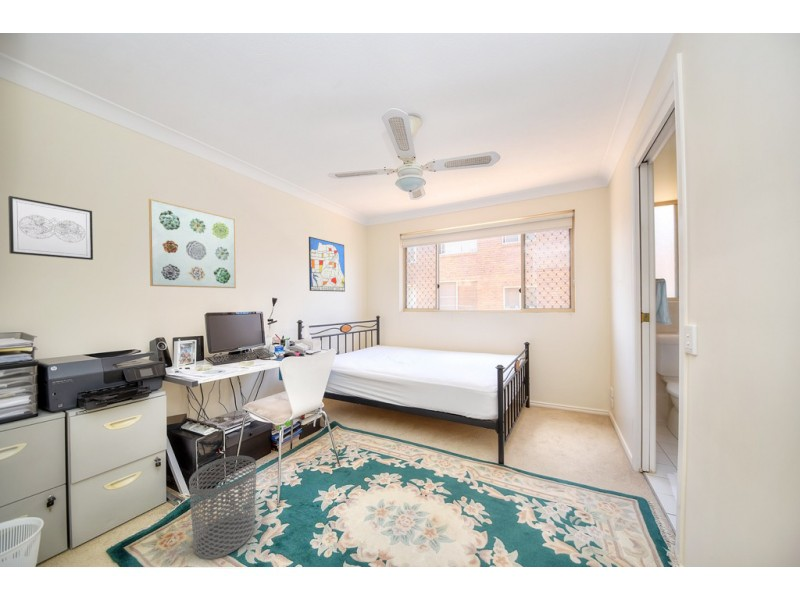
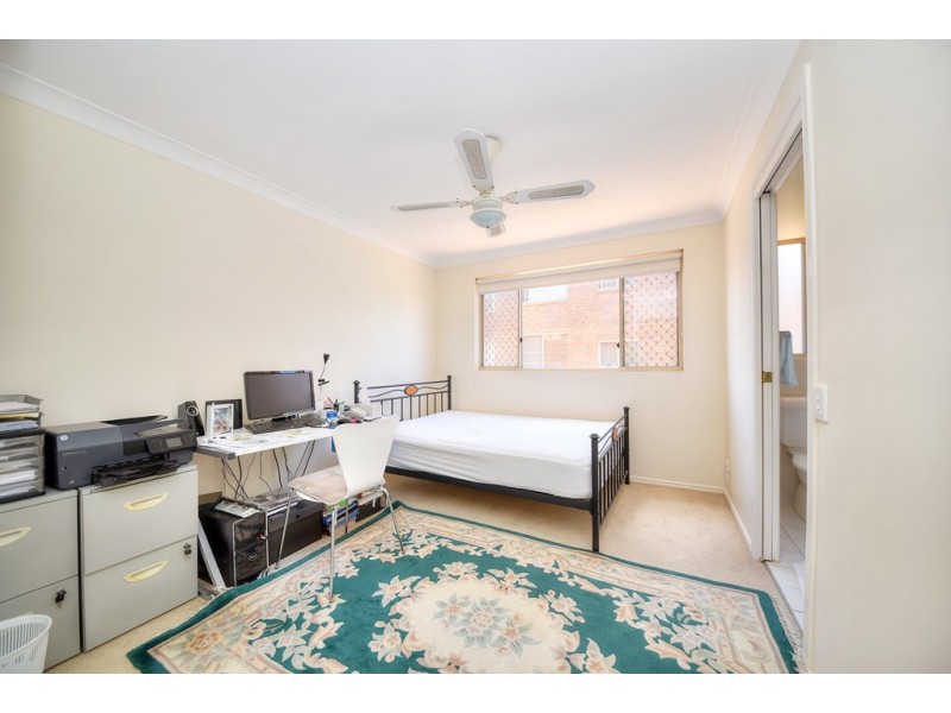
- wall art [308,236,346,293]
- waste bin [188,455,257,560]
- wall art [148,198,237,289]
- wall art [7,195,94,261]
